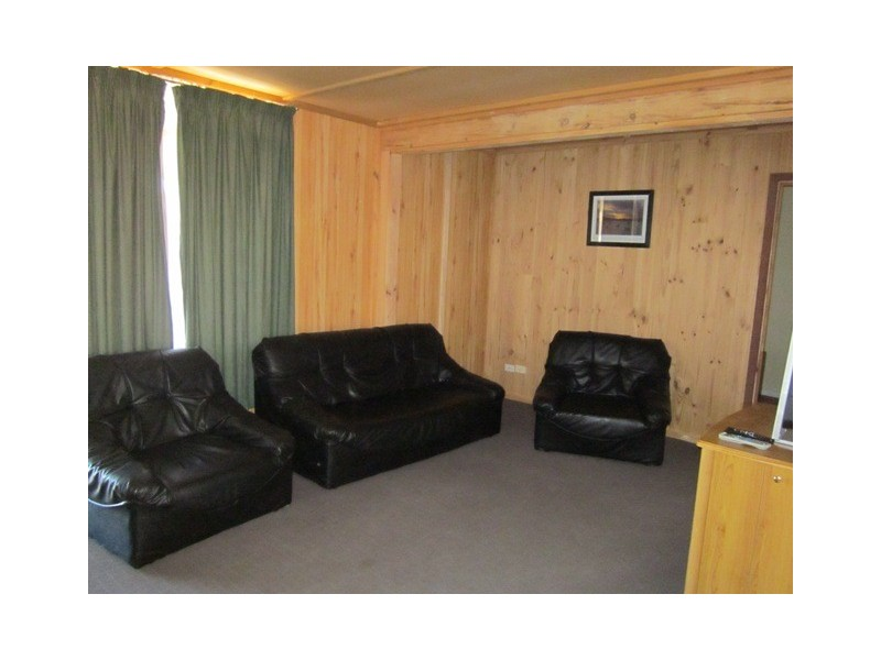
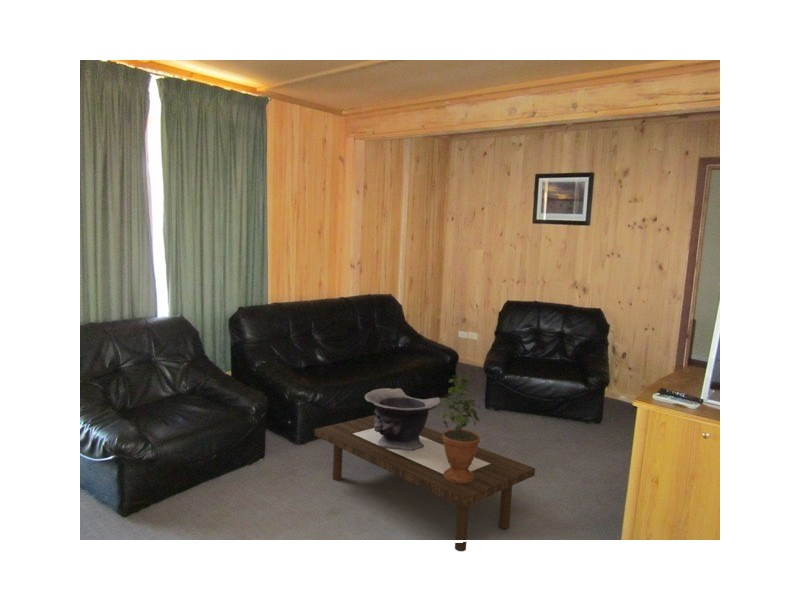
+ coffee table [314,414,536,553]
+ potted plant [436,368,482,483]
+ decorative bowl [364,387,442,450]
